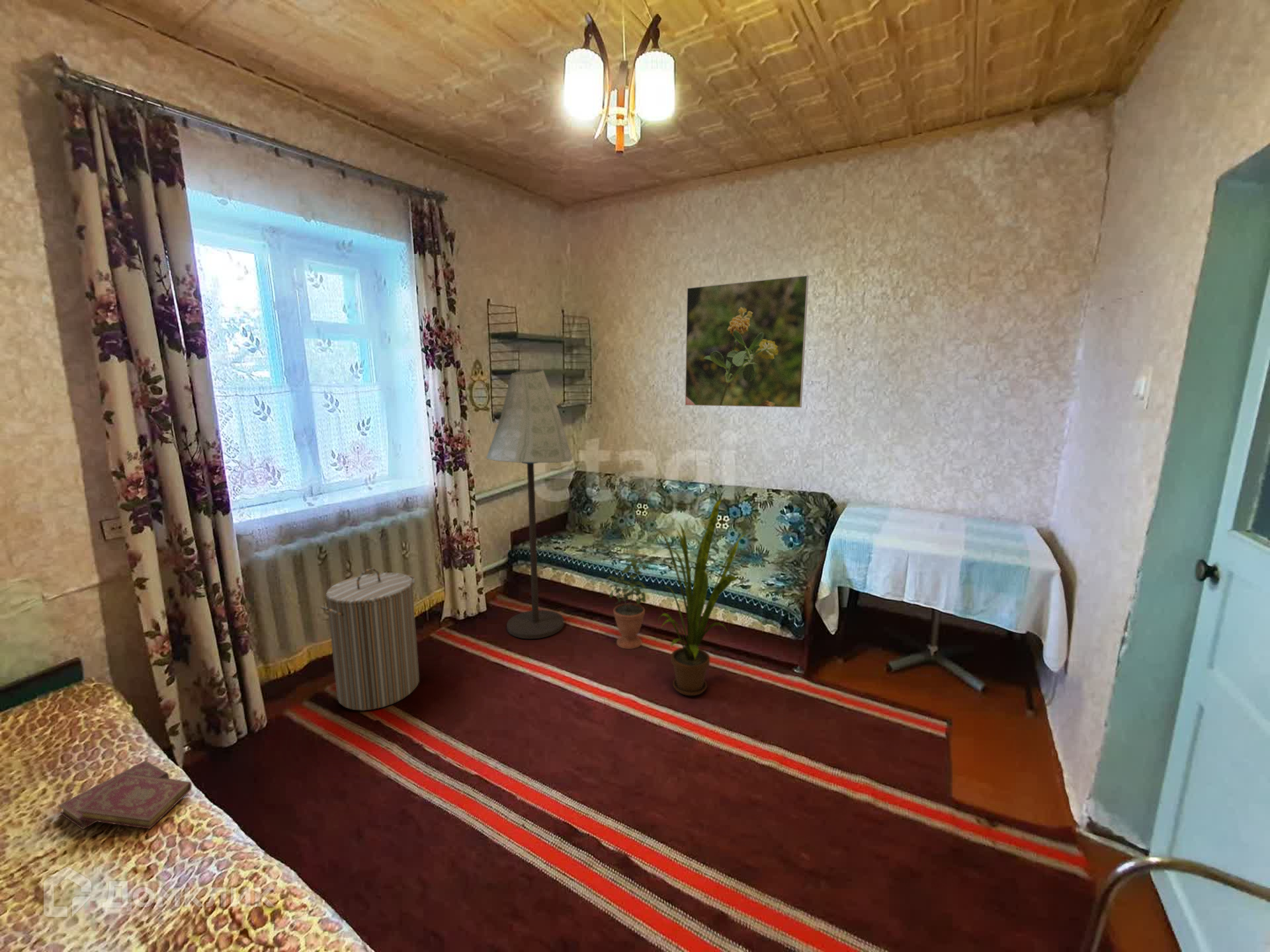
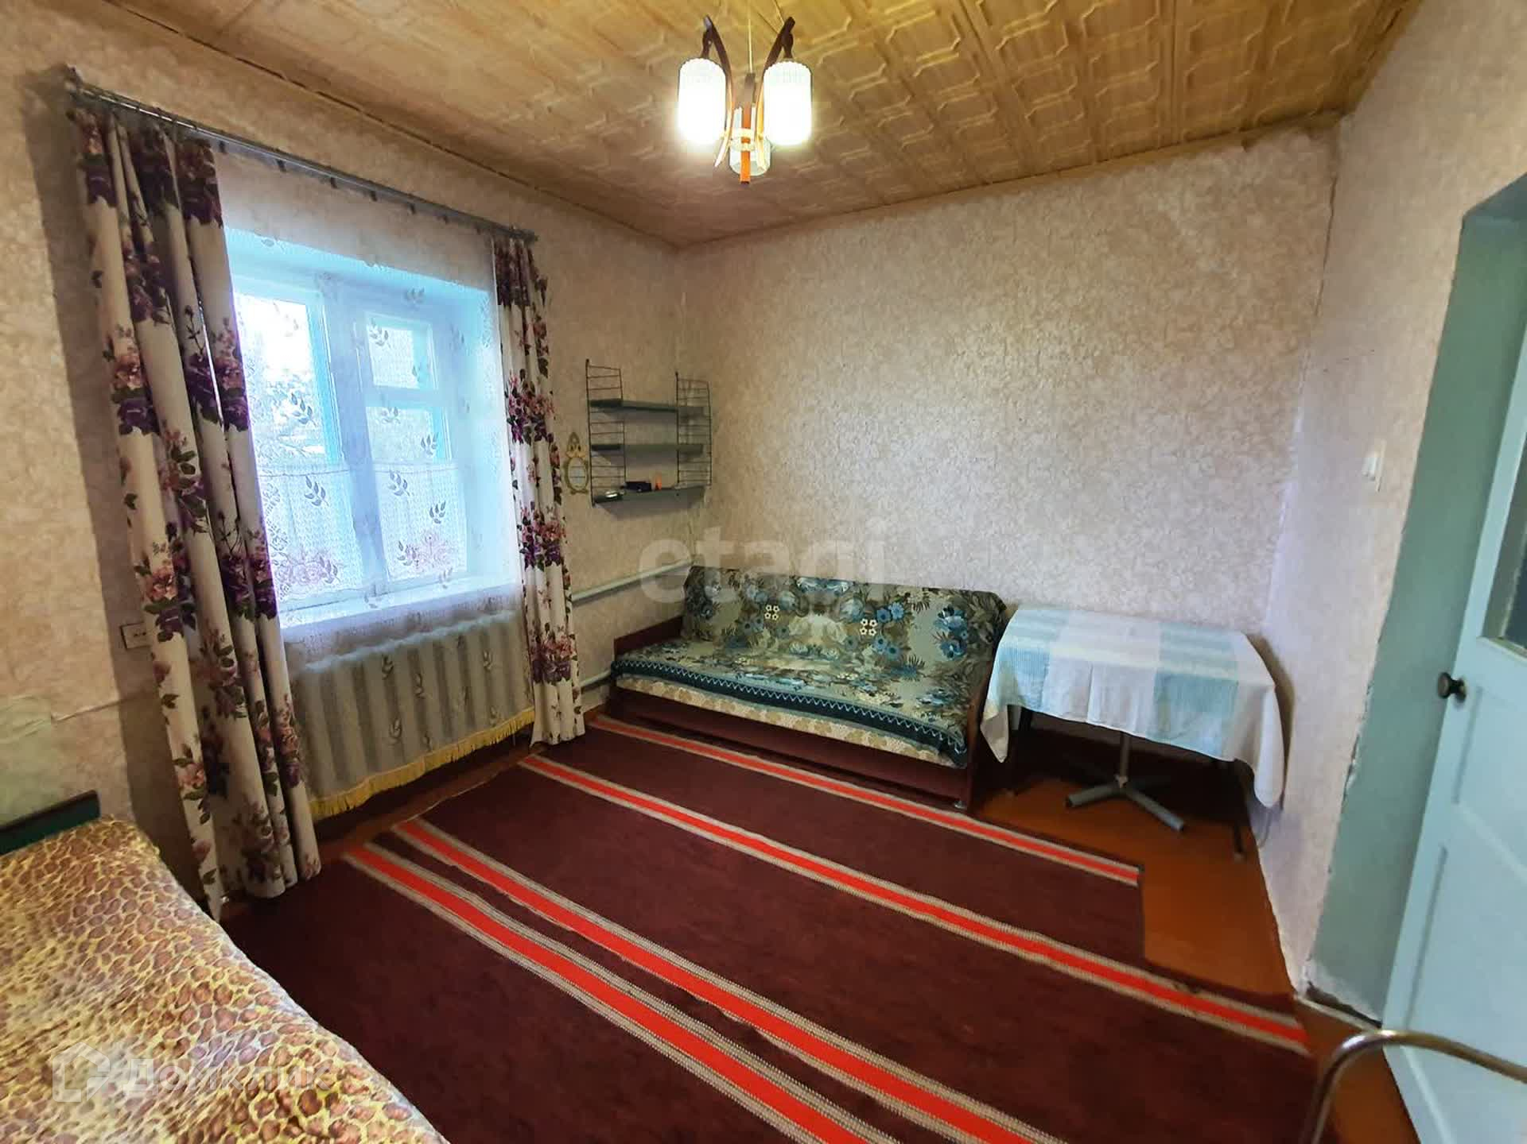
- potted plant [606,553,647,650]
- house plant [648,498,750,696]
- floor lamp [486,369,573,639]
- laundry hamper [319,568,420,711]
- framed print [685,274,810,408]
- book [58,760,192,830]
